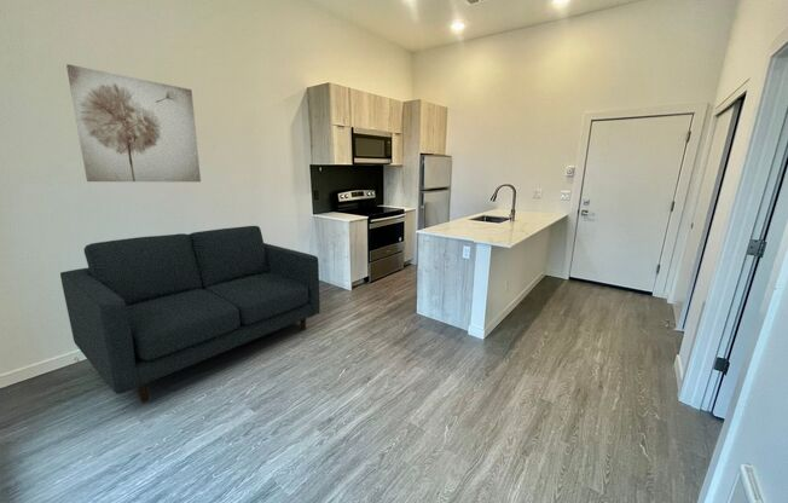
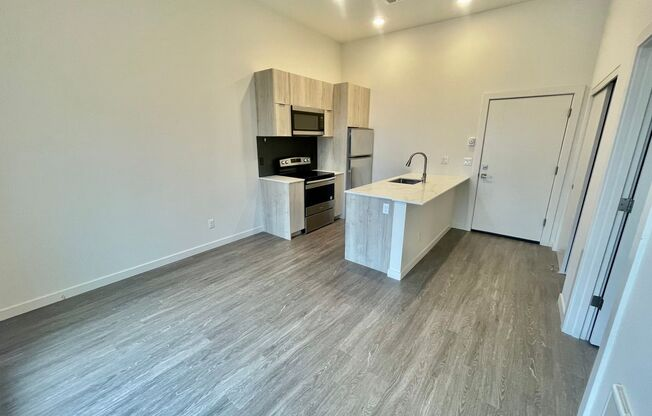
- wall art [65,63,202,183]
- sofa [59,225,321,404]
